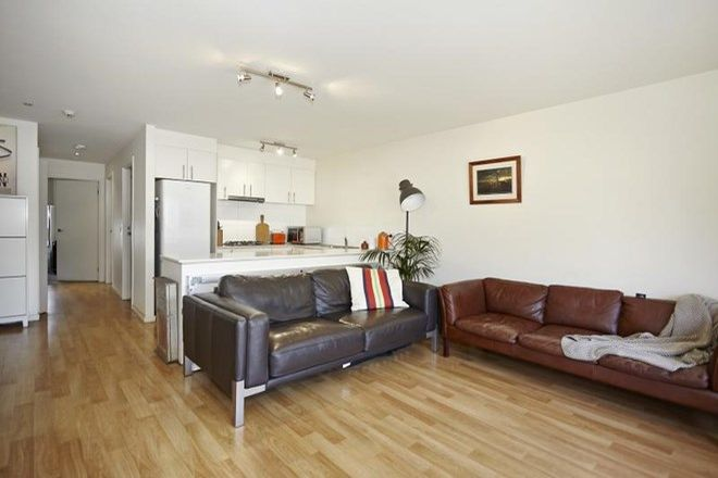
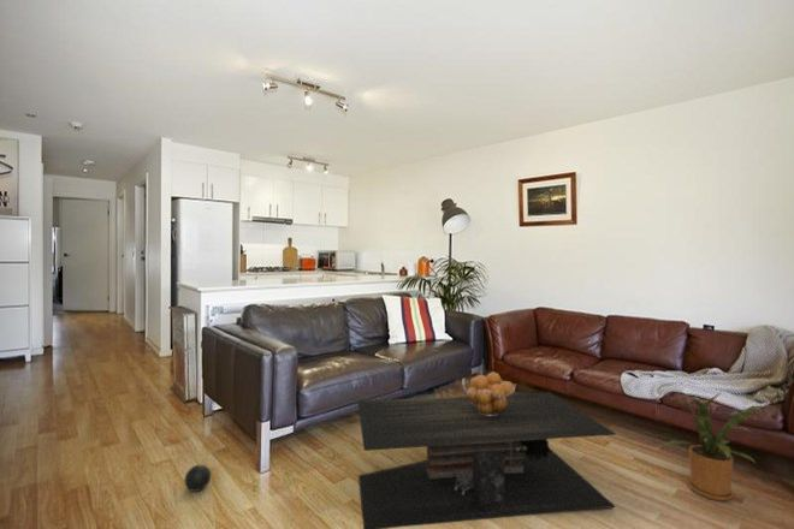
+ house plant [663,390,763,503]
+ fruit basket [461,370,517,416]
+ ball [183,464,212,493]
+ coffee table [356,392,617,529]
